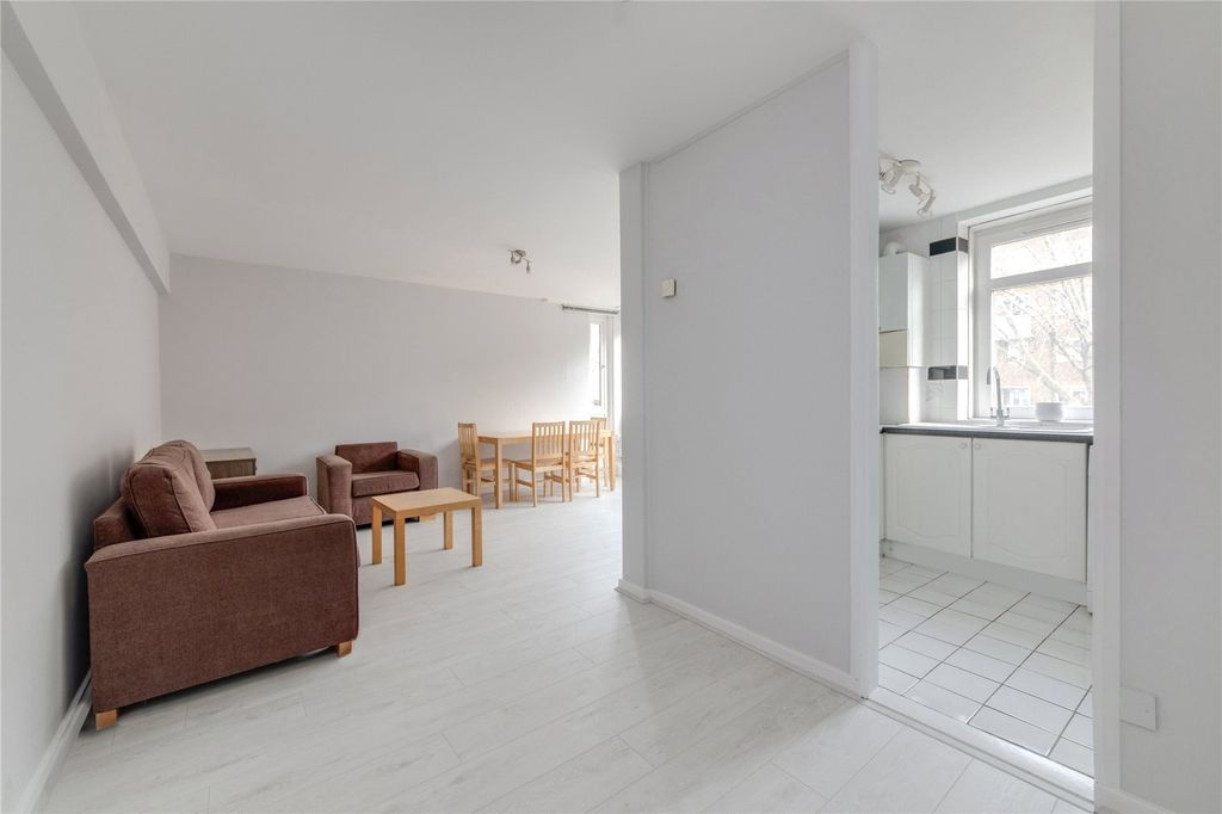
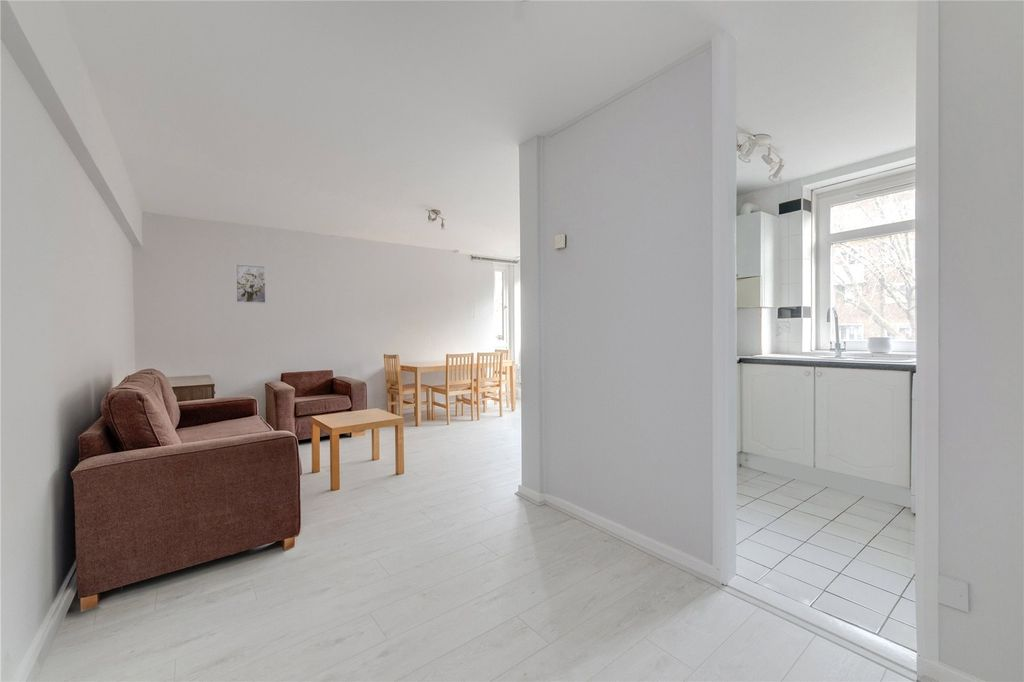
+ wall art [234,262,267,305]
